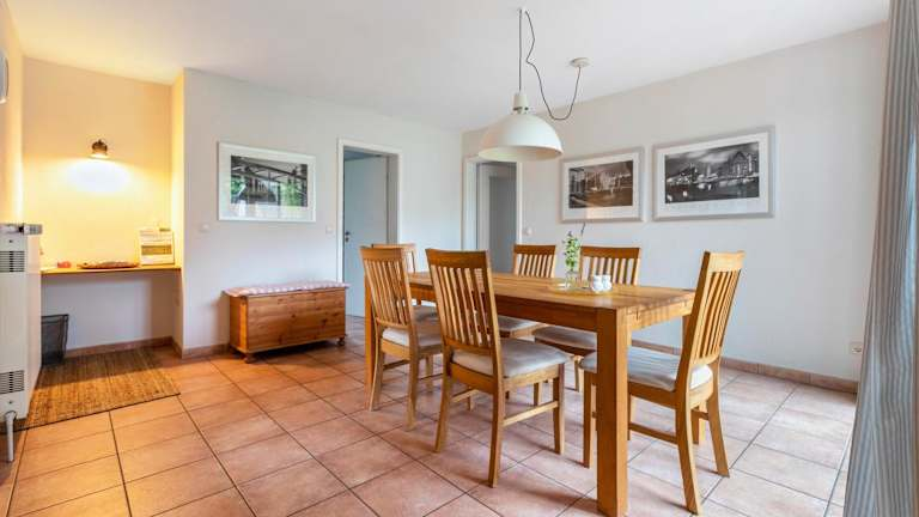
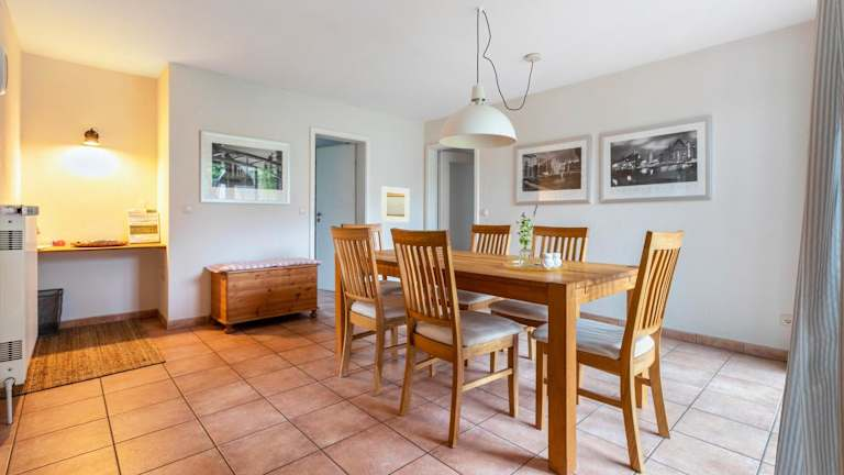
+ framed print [380,185,411,223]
